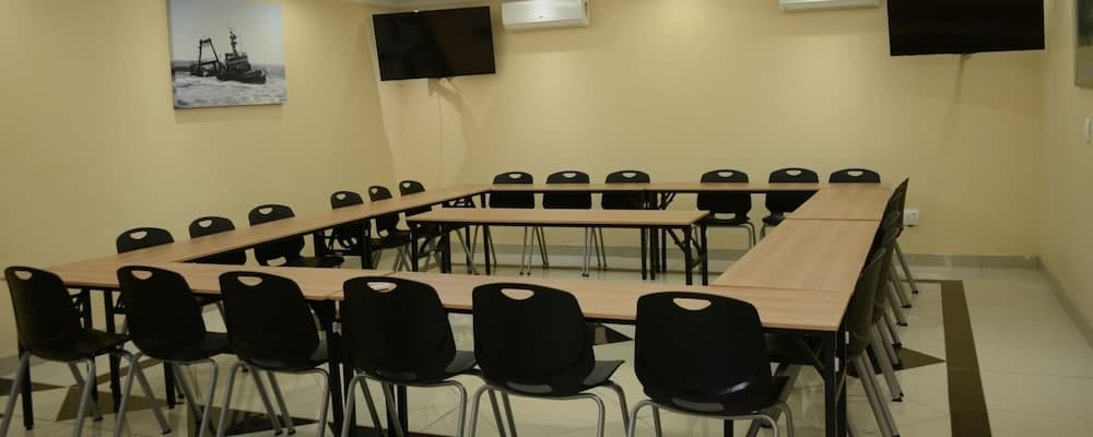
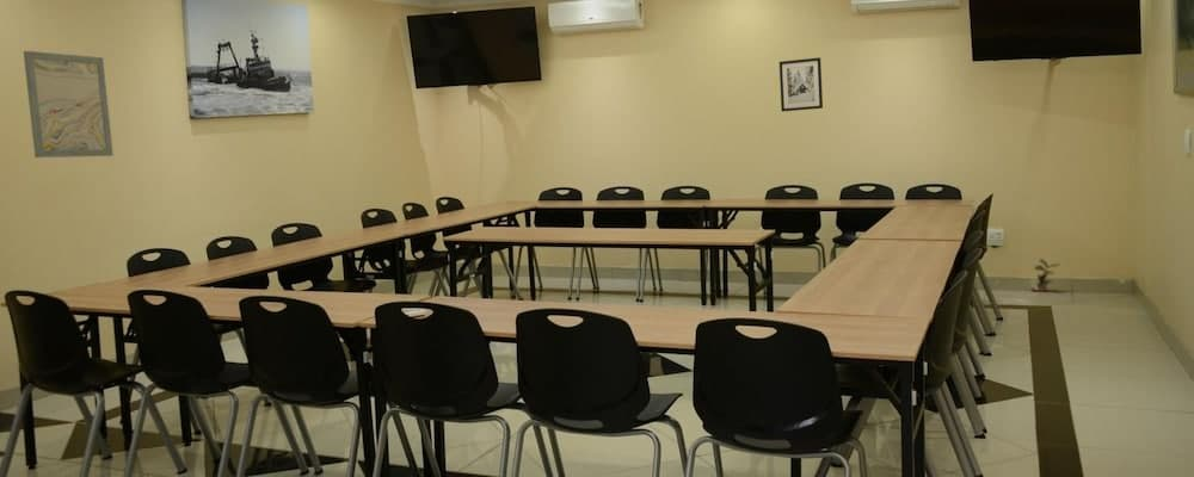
+ wall art [23,50,115,159]
+ potted plant [1030,258,1060,292]
+ wall art [778,56,824,112]
